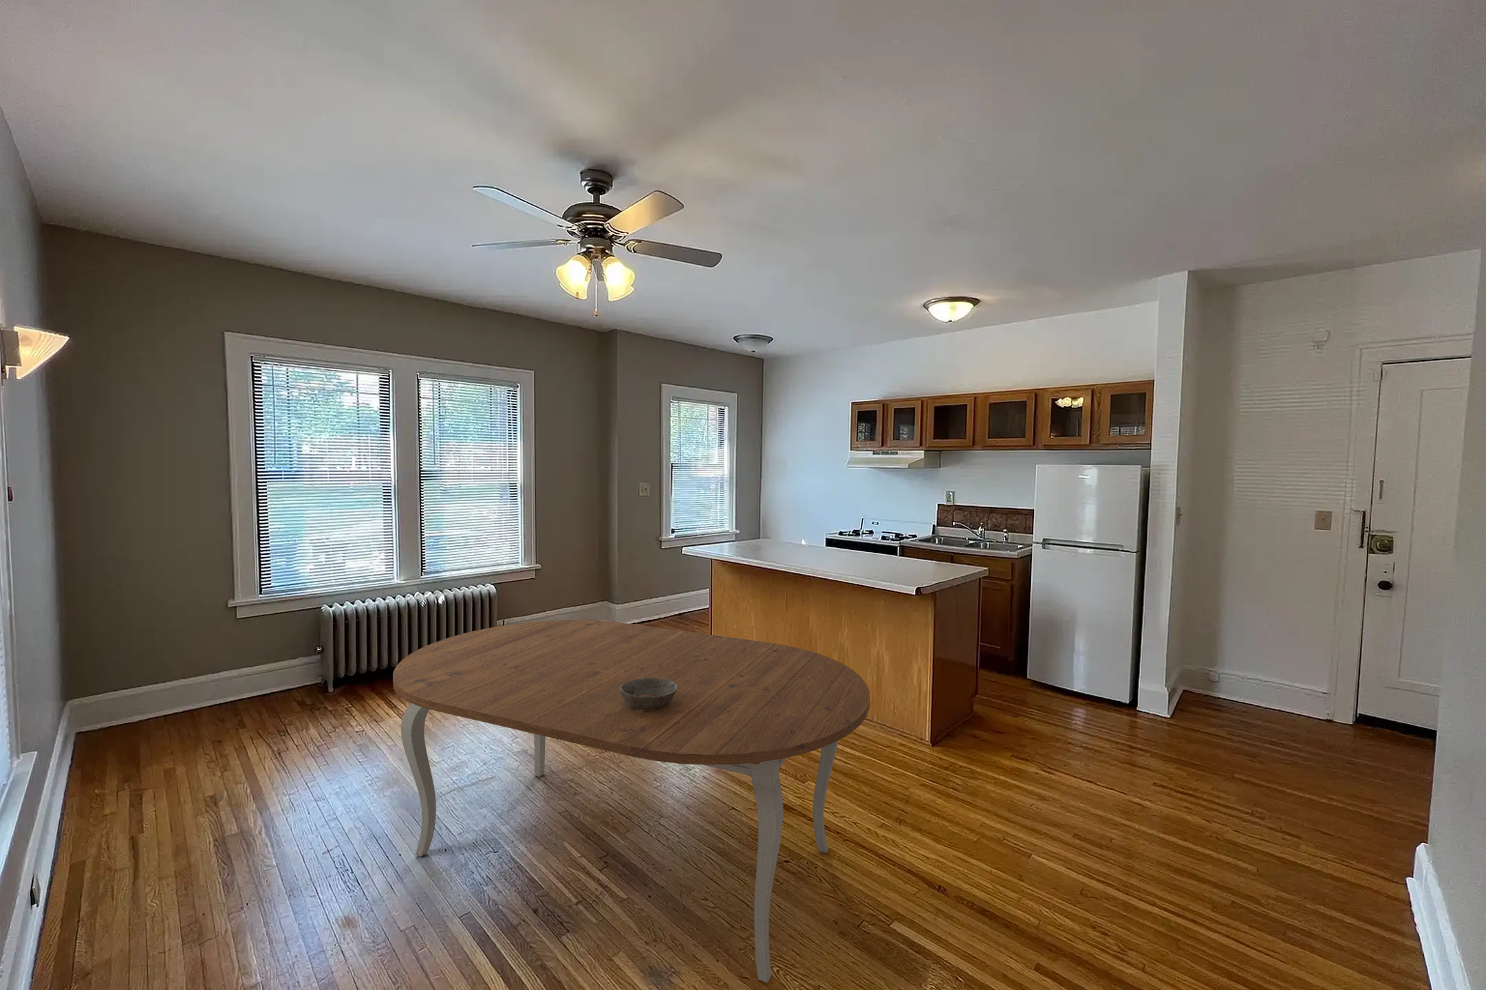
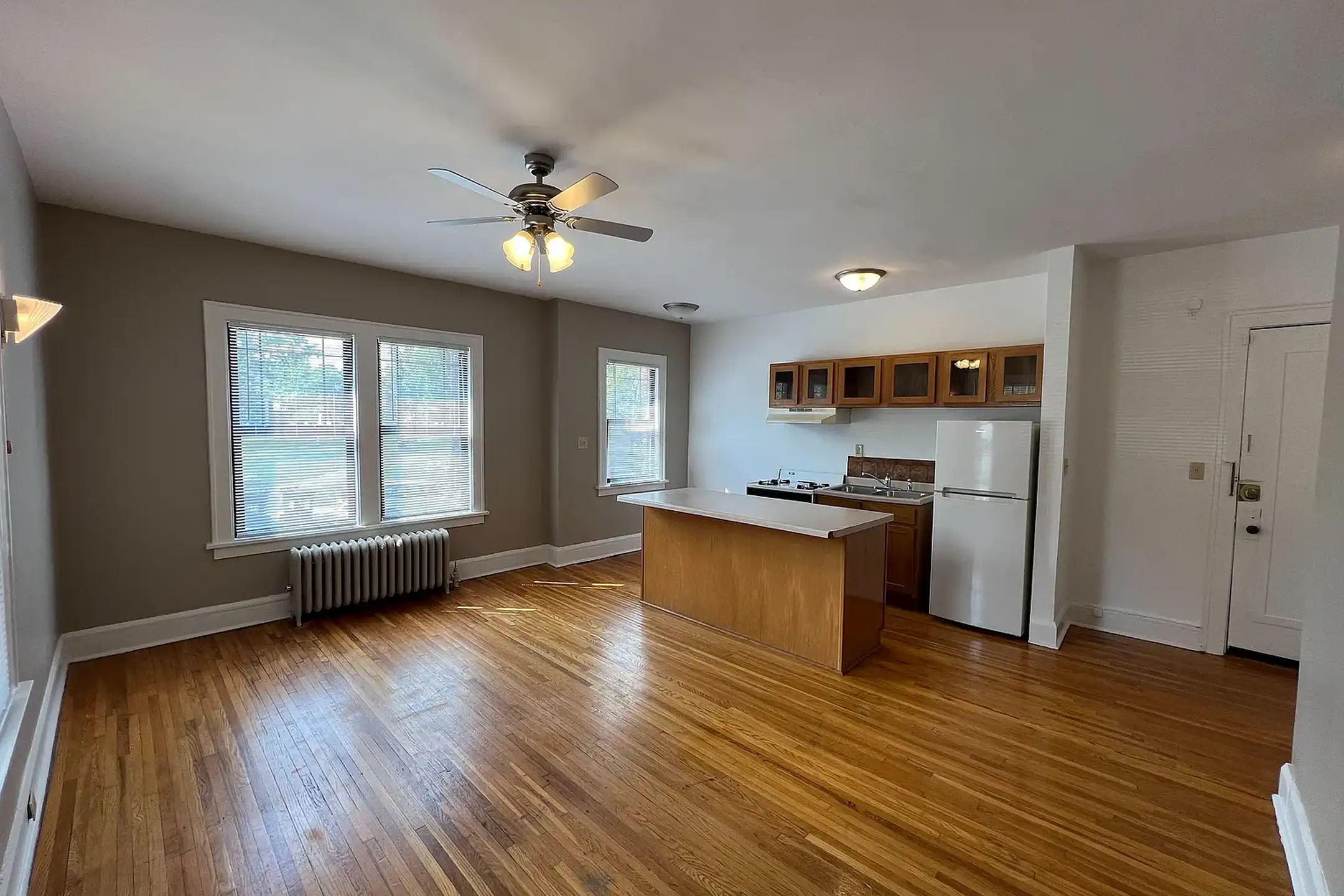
- dining table [393,620,870,983]
- bowl [620,678,677,710]
